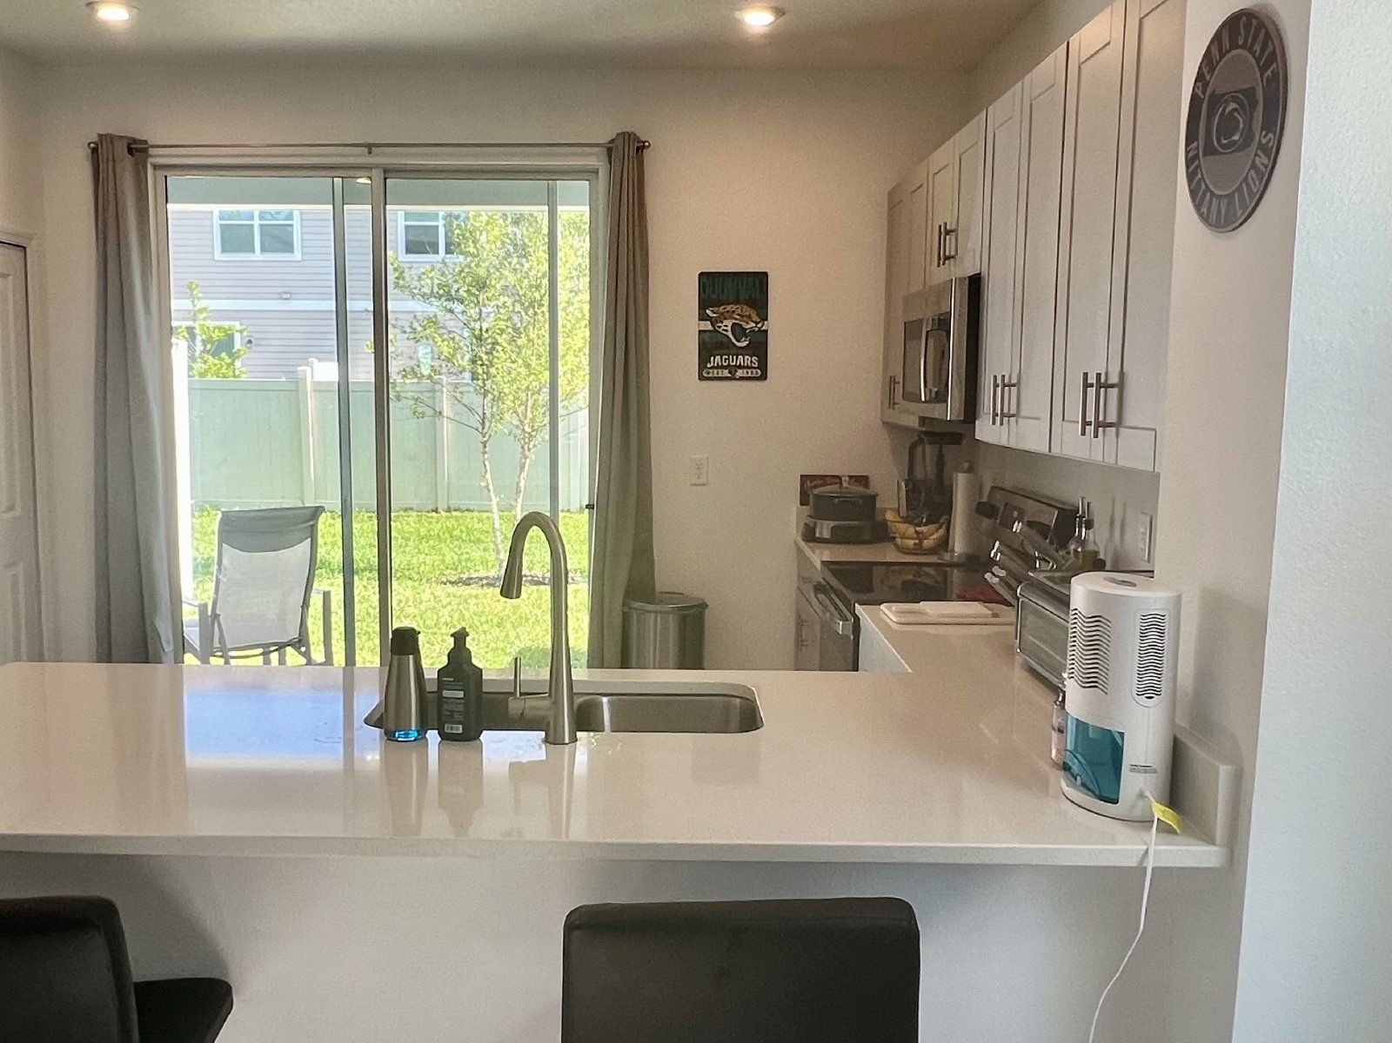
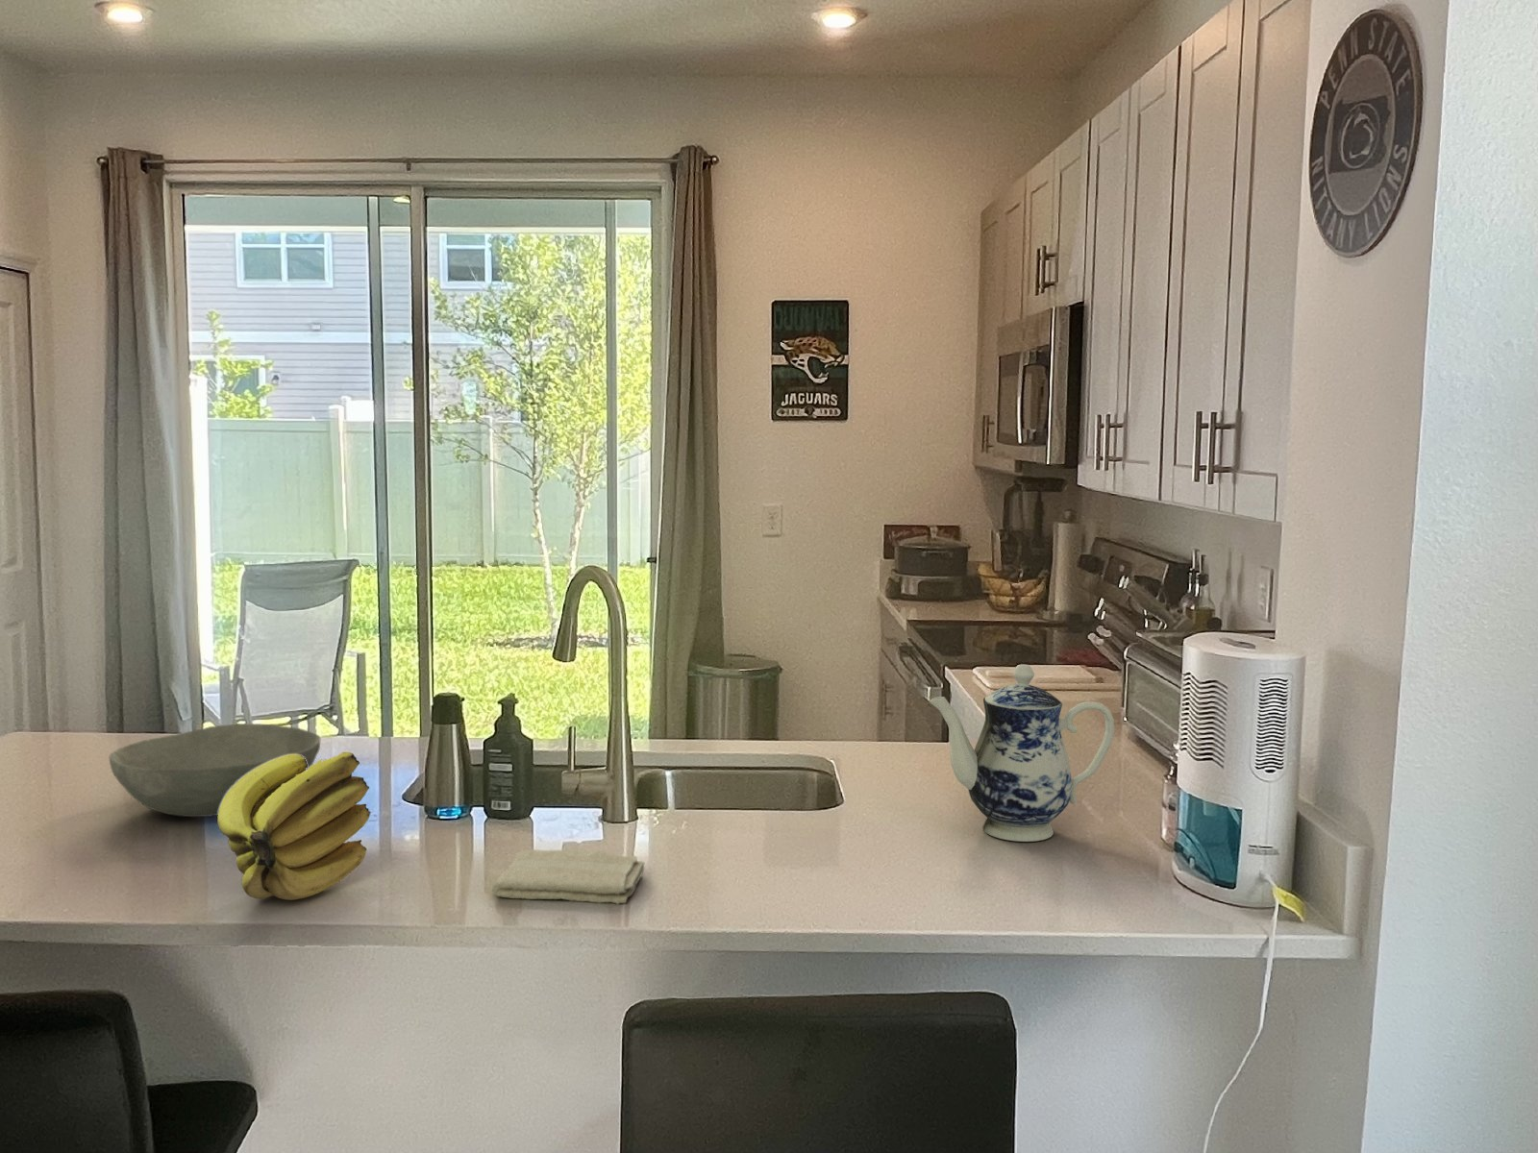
+ banana [217,751,372,900]
+ teapot [929,664,1115,843]
+ bowl [109,723,321,818]
+ washcloth [492,849,645,905]
